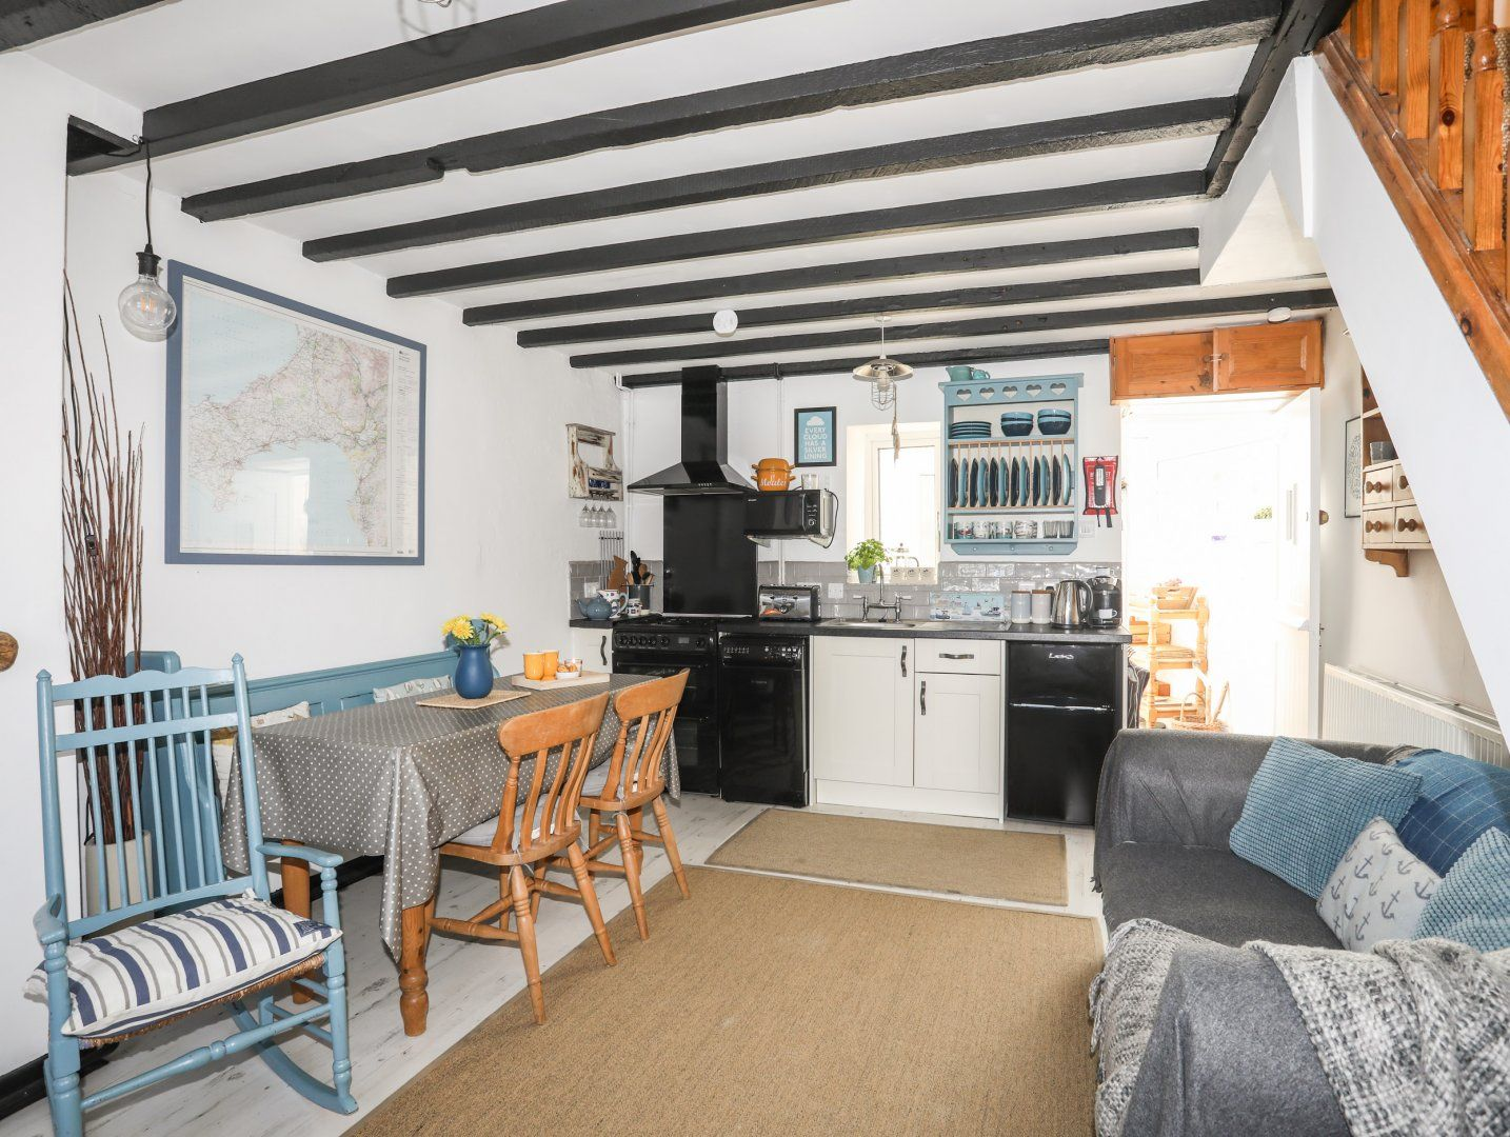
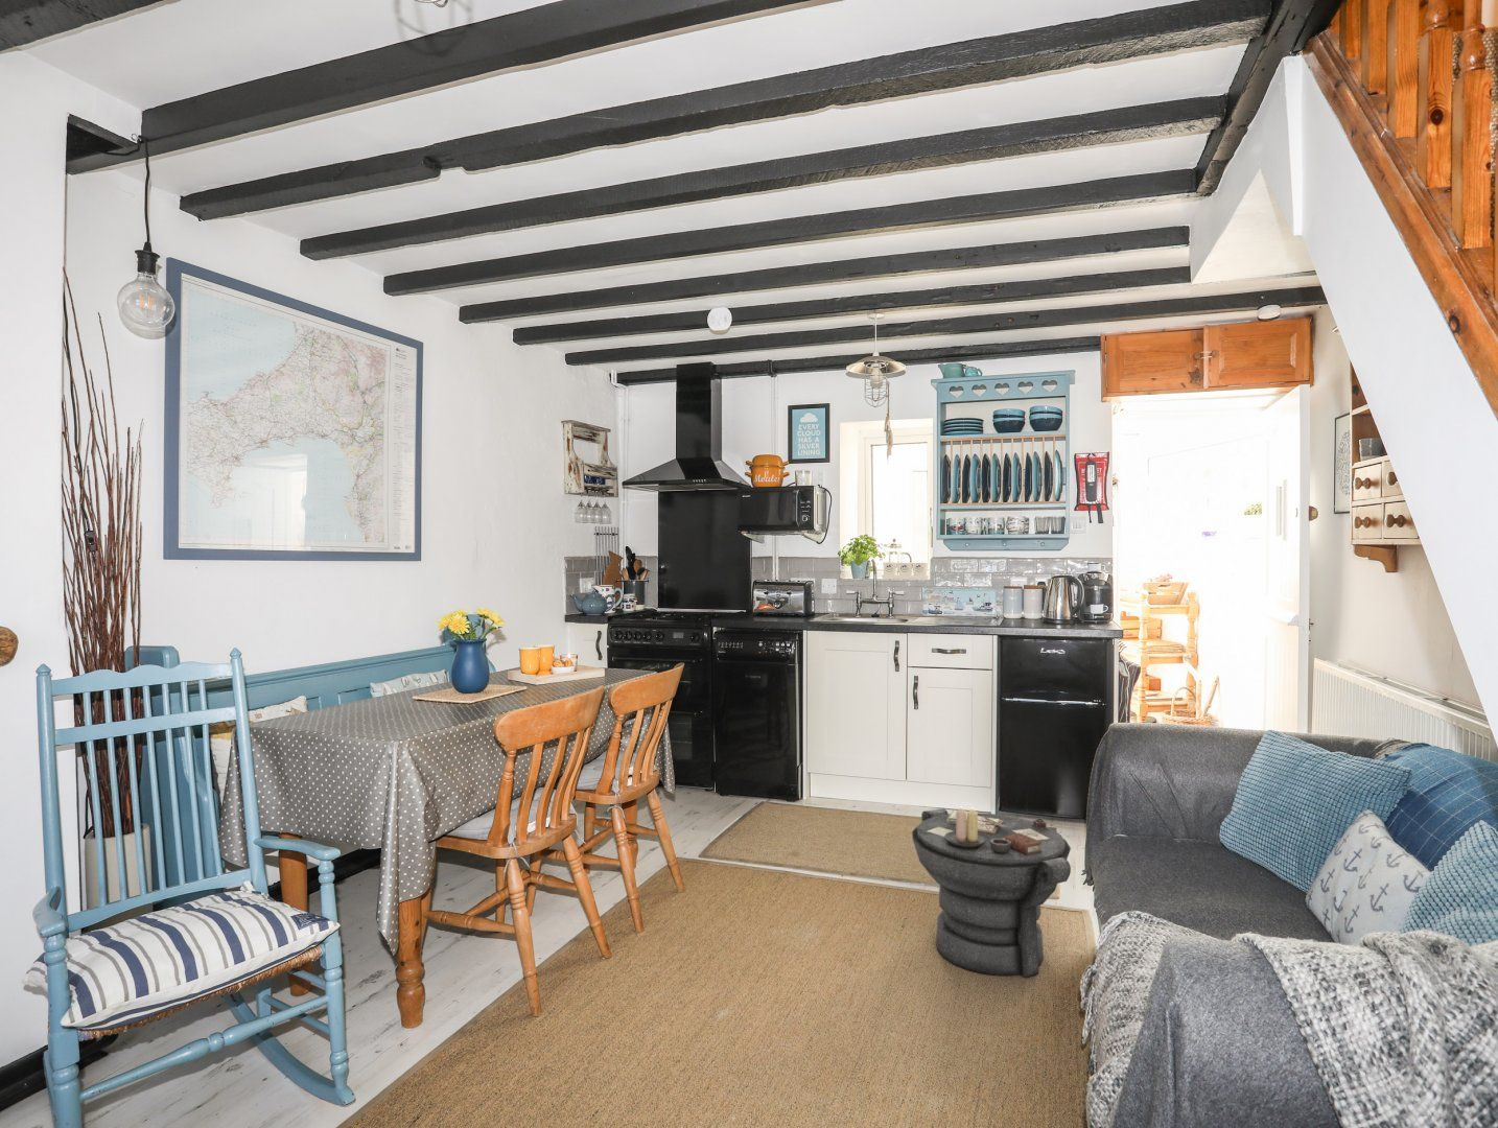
+ side table [911,806,1071,979]
